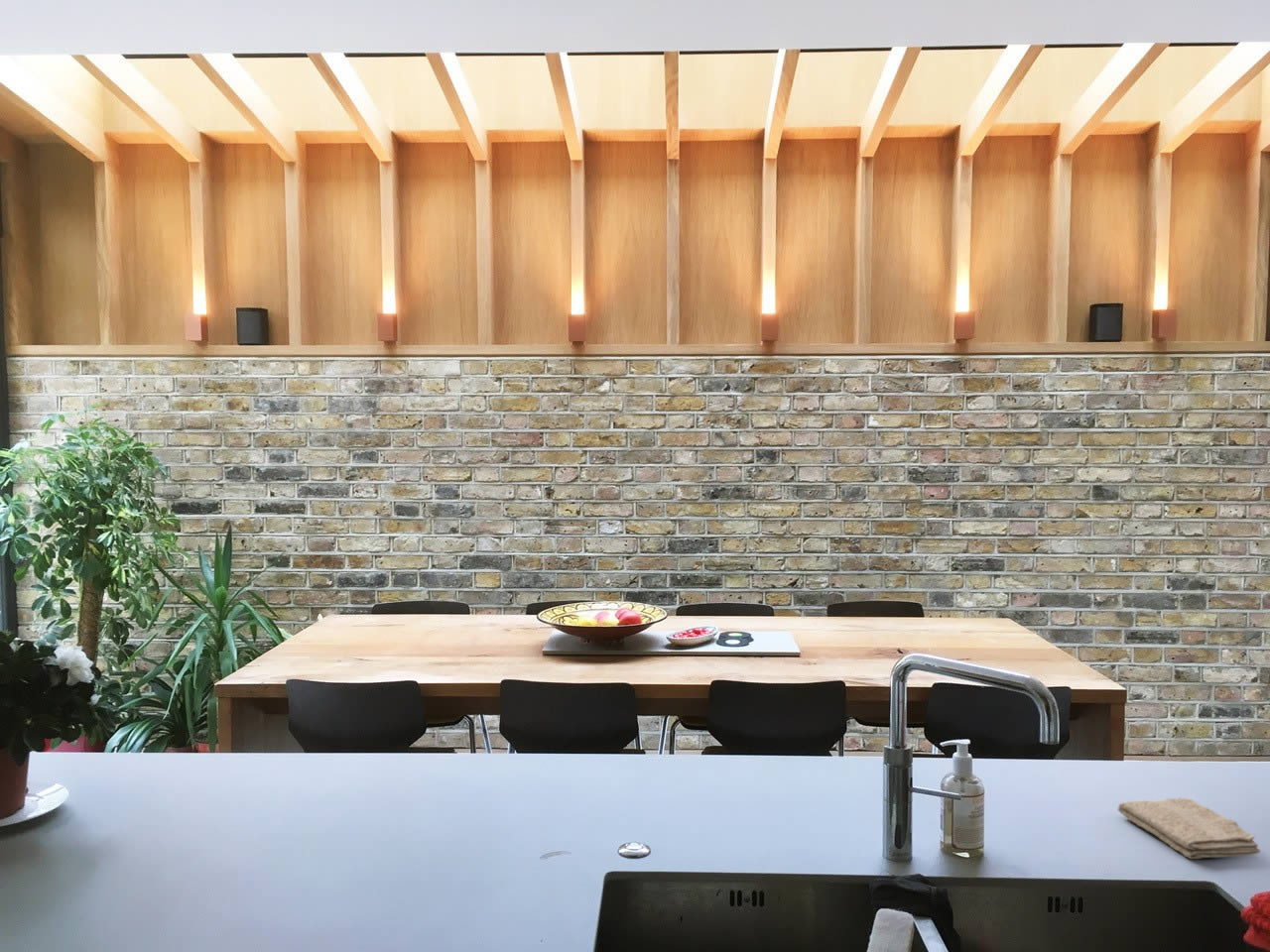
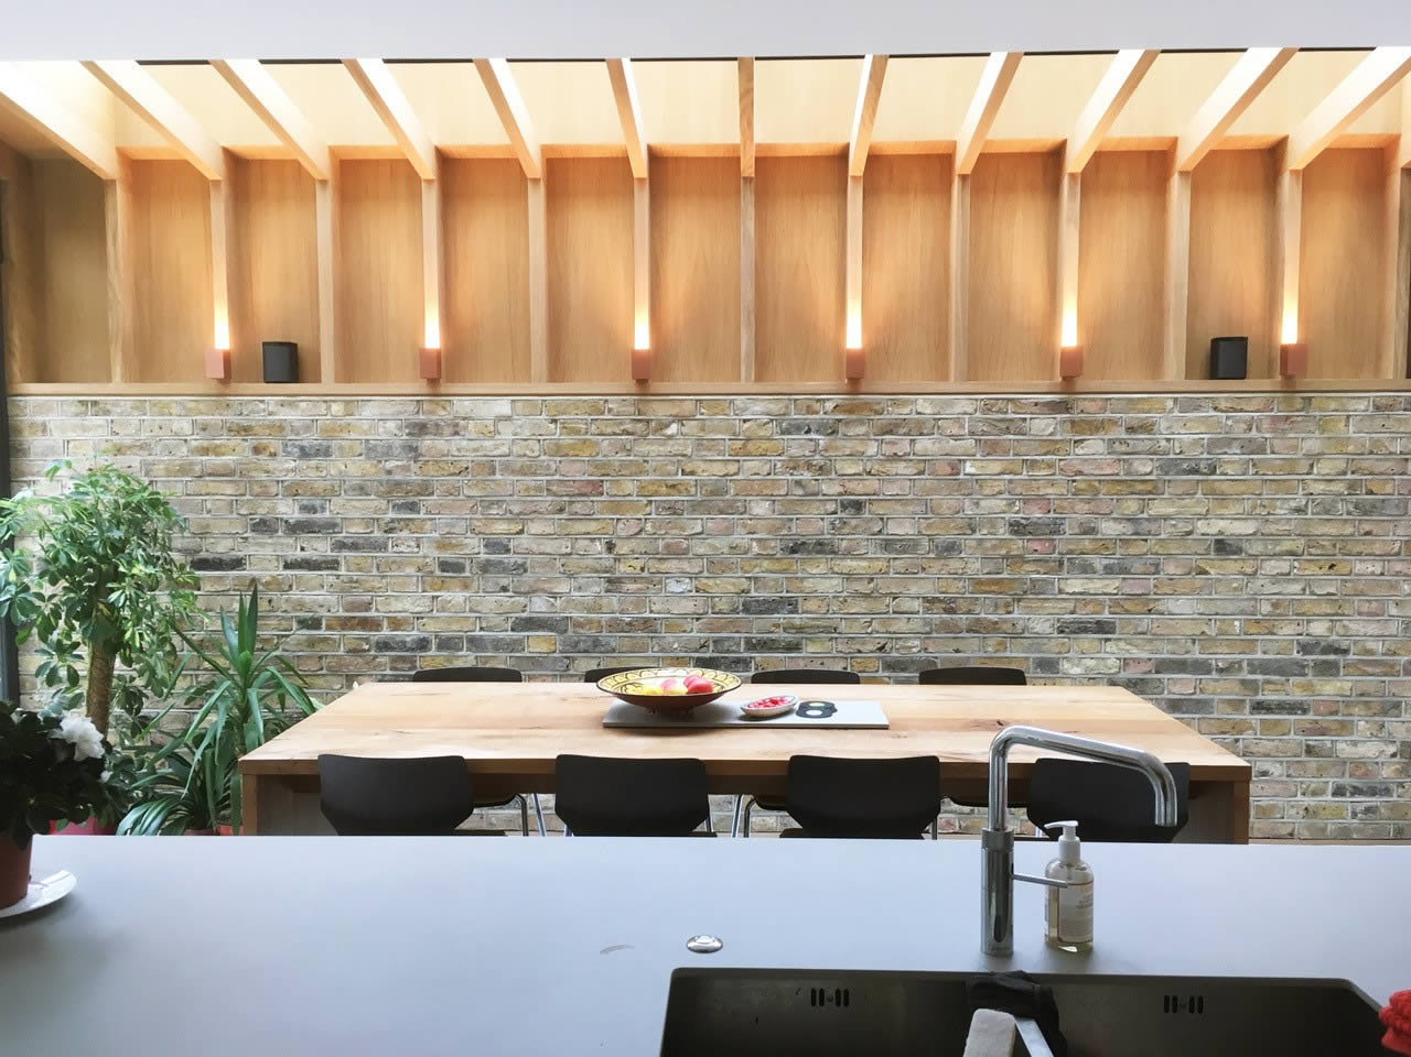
- washcloth [1117,797,1261,860]
